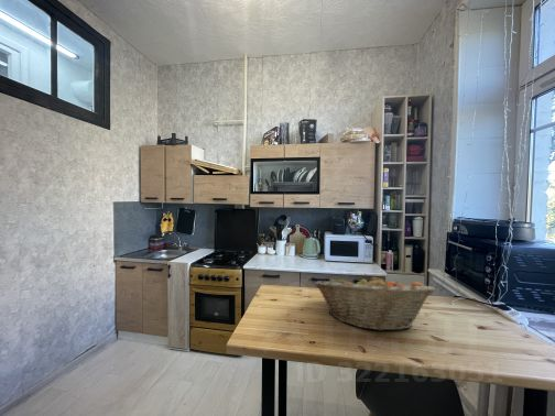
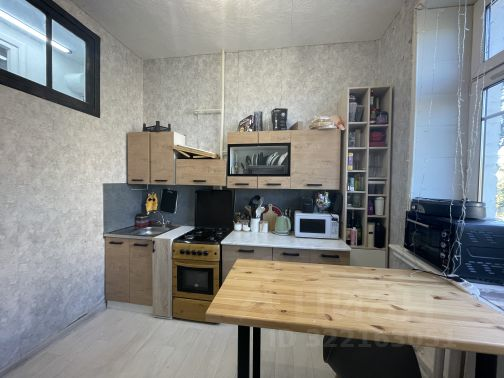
- fruit basket [314,272,436,332]
